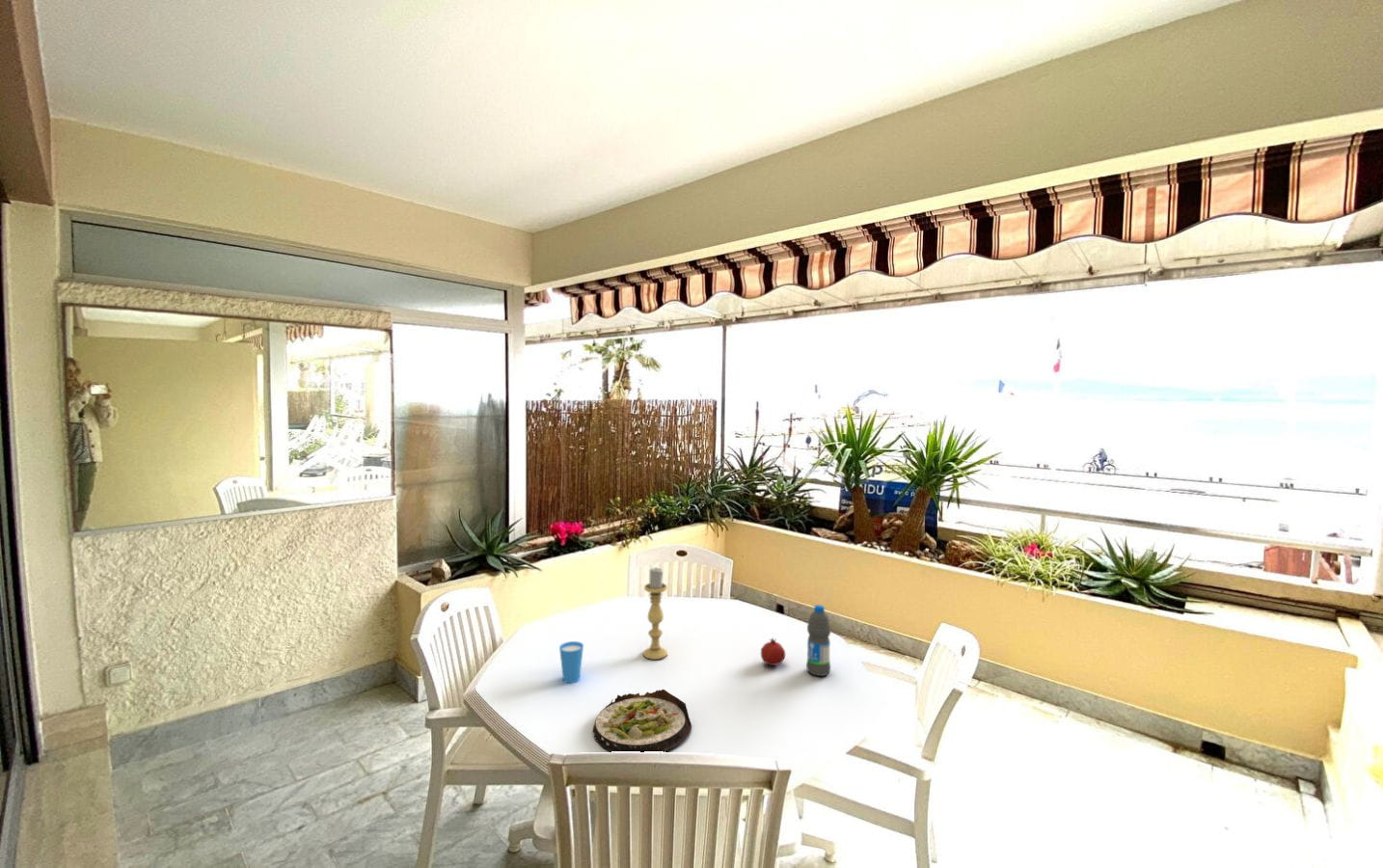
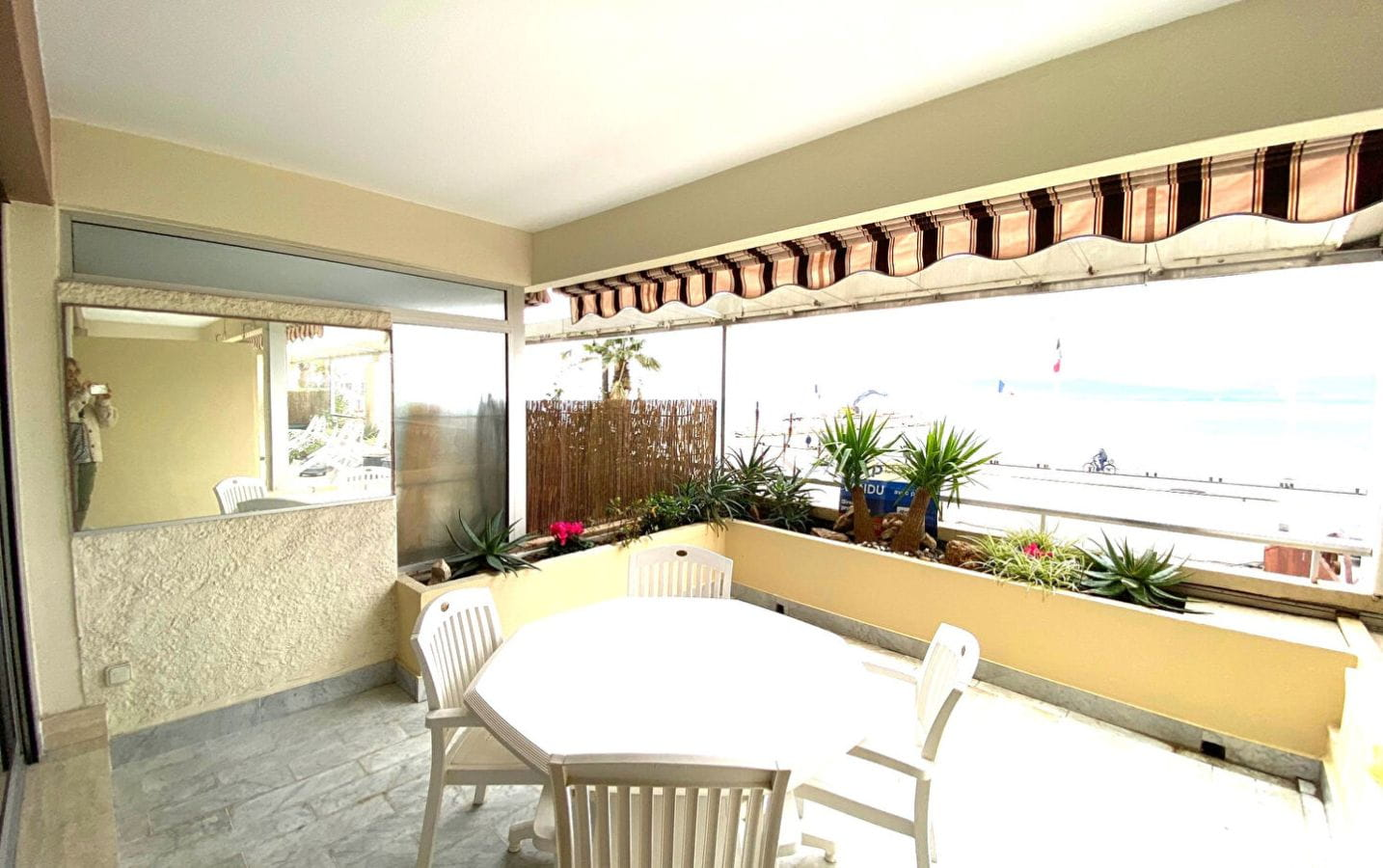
- candle holder [642,566,668,661]
- salad plate [592,689,692,752]
- water bottle [805,604,832,677]
- cup [558,640,584,684]
- fruit [760,637,786,666]
